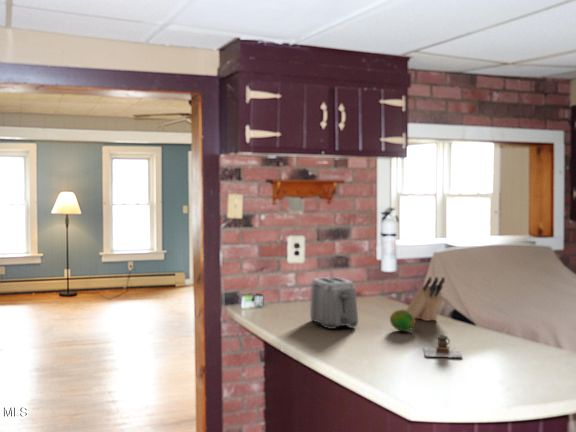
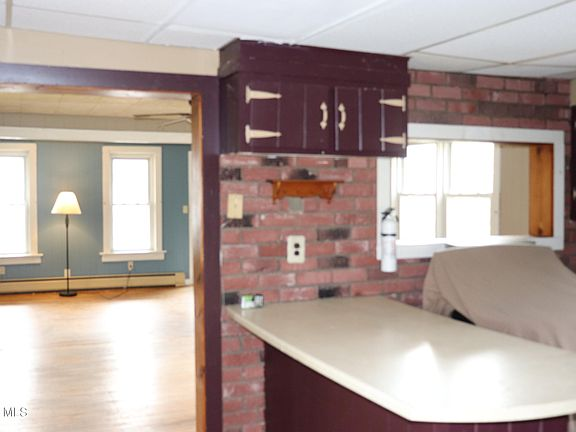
- fruit [389,308,417,332]
- knife block [406,276,446,322]
- toaster [309,276,359,330]
- teapot [423,333,463,358]
